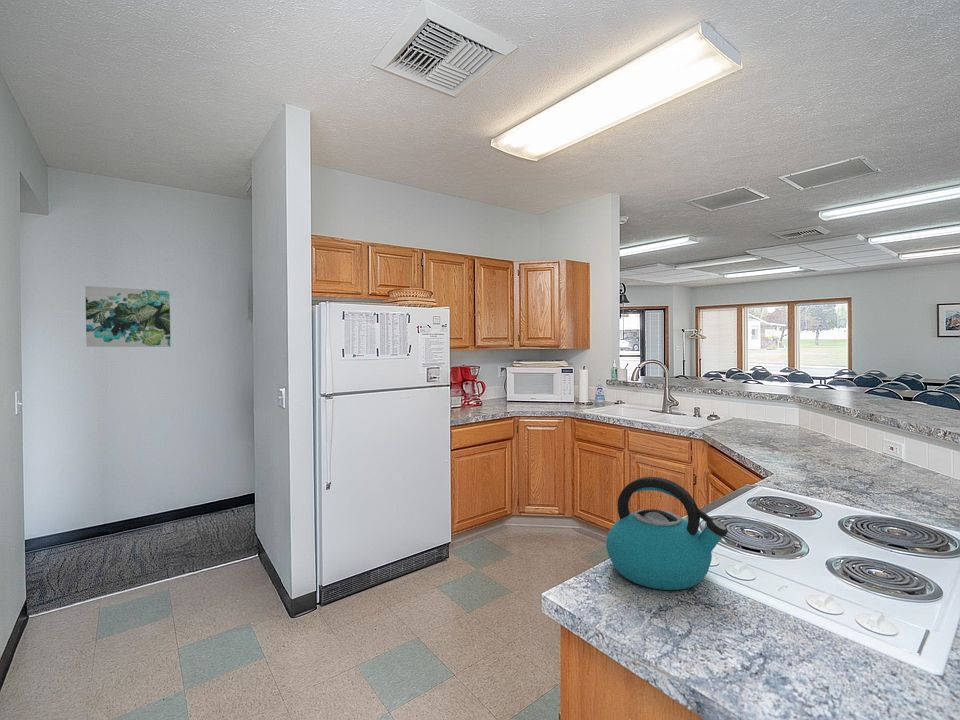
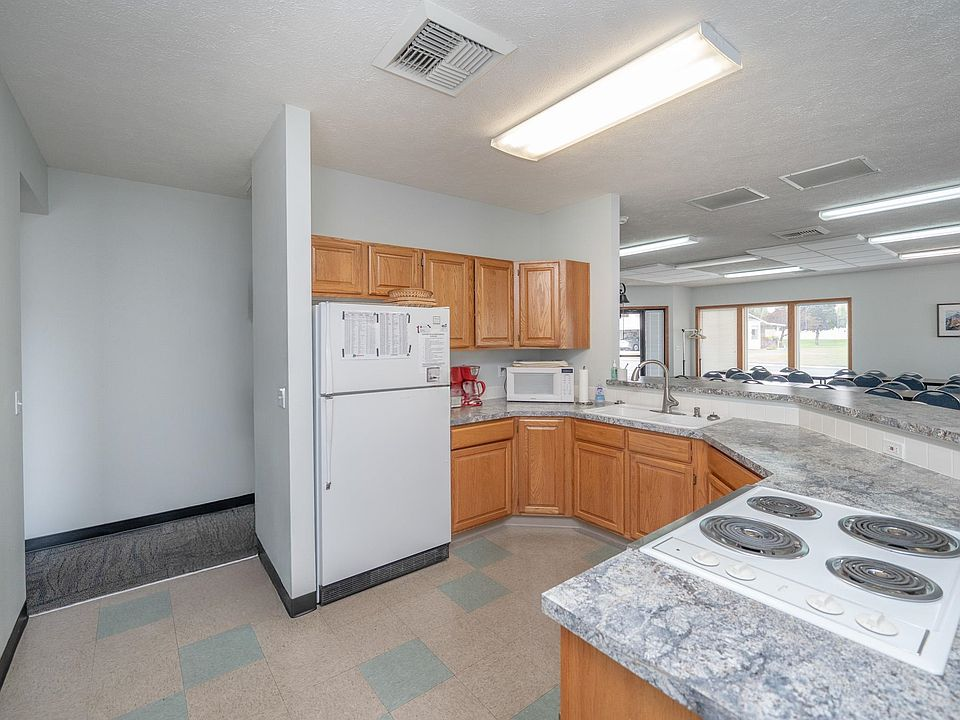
- wall art [84,285,172,348]
- kettle [605,476,729,591]
